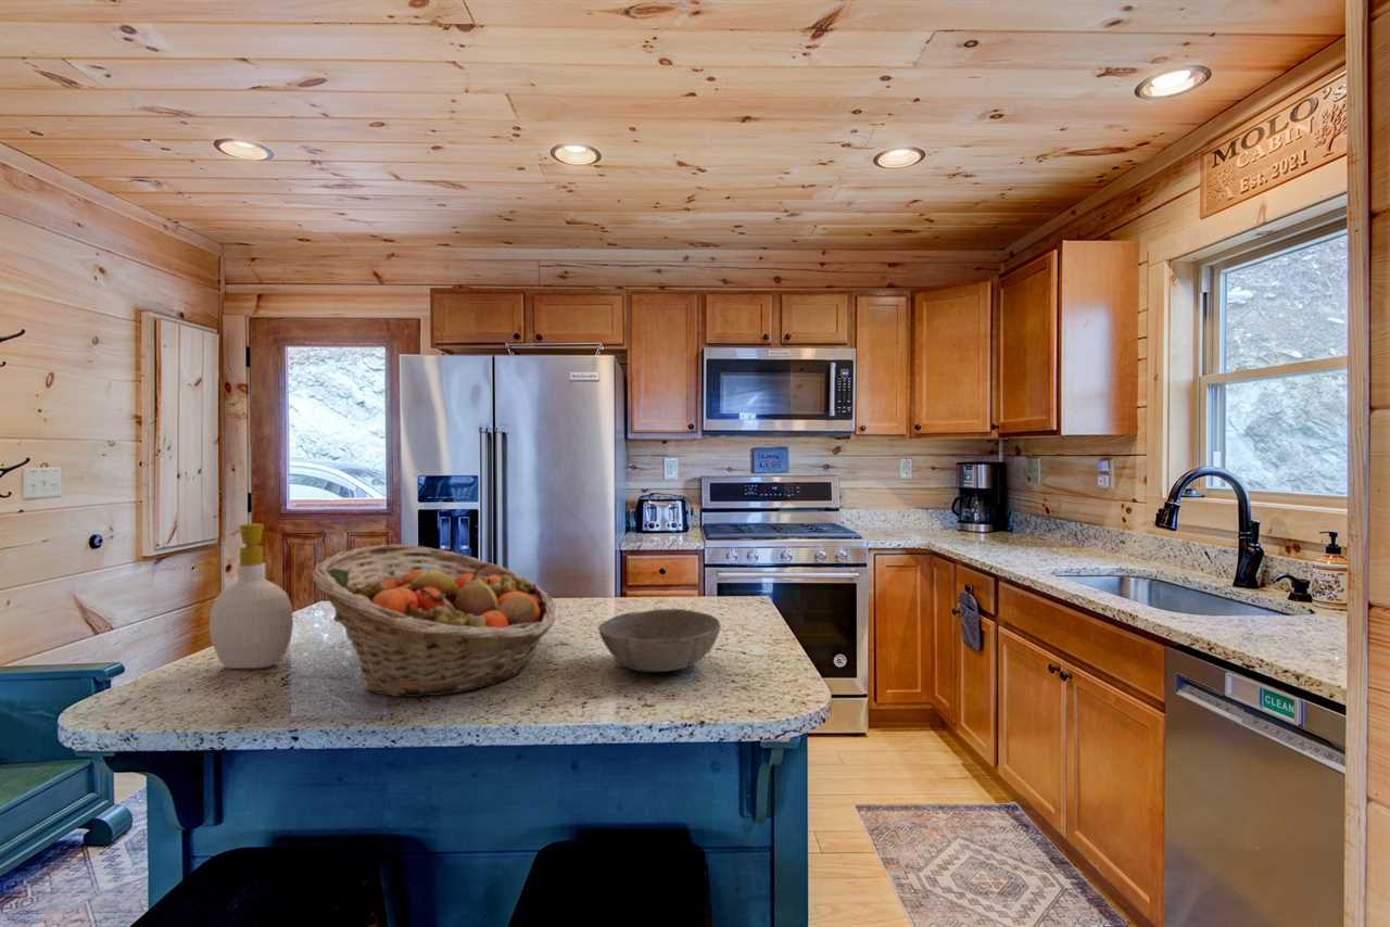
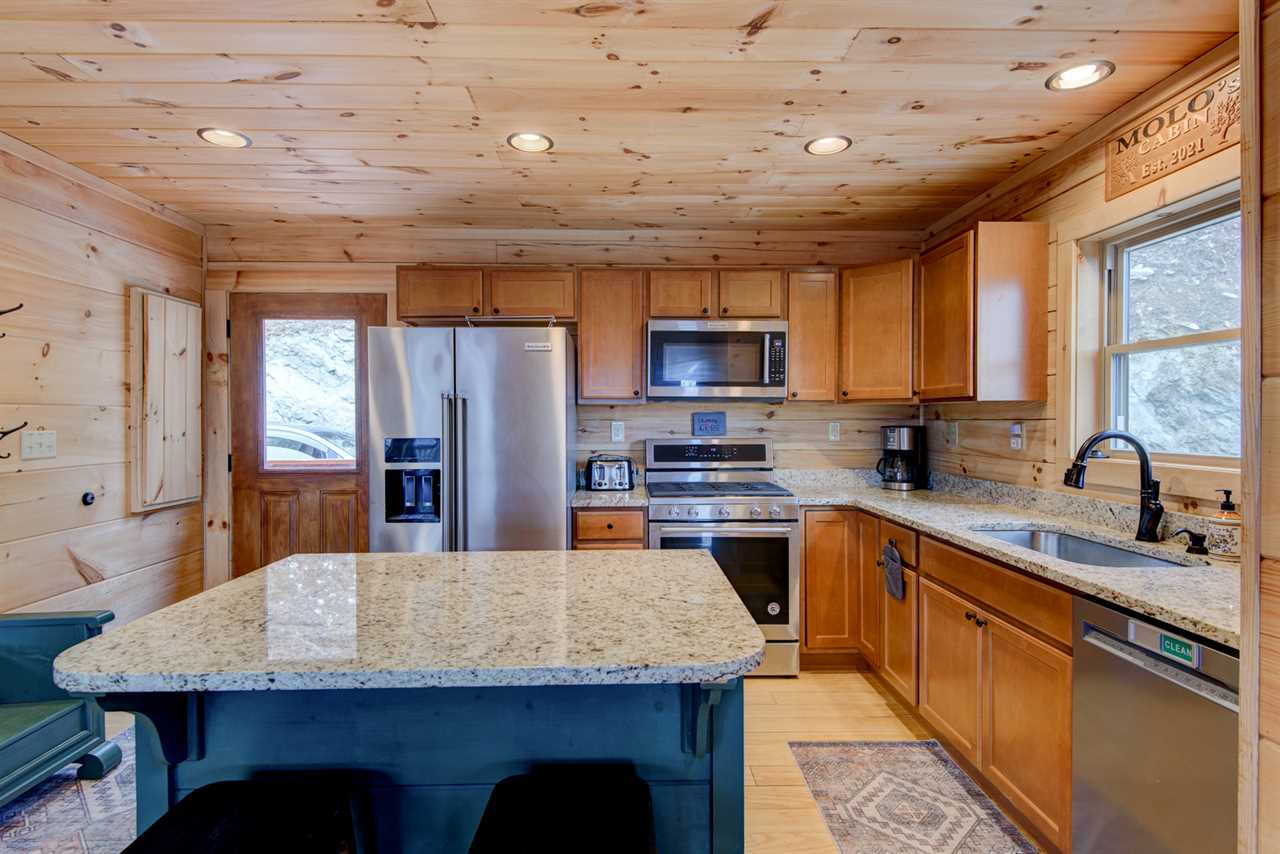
- soap bottle [208,522,294,670]
- fruit basket [311,543,557,698]
- bowl [597,608,722,673]
